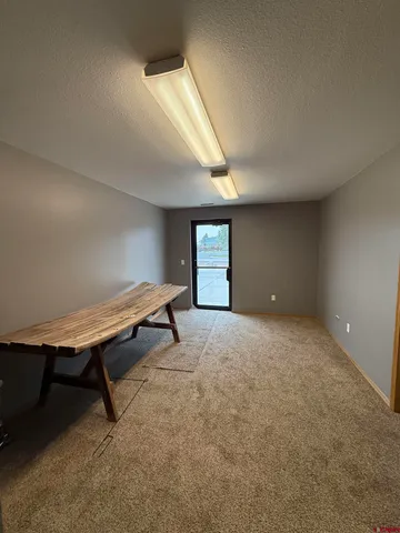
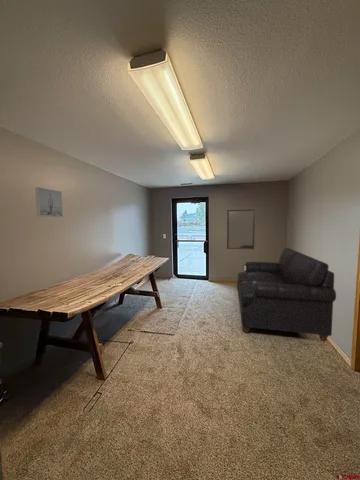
+ sofa [236,247,337,343]
+ wall art [34,186,64,218]
+ home mirror [226,208,256,250]
